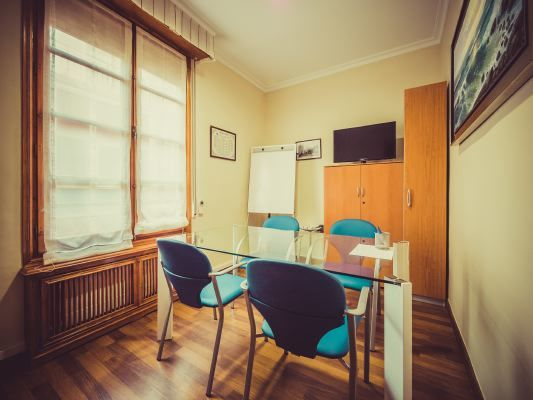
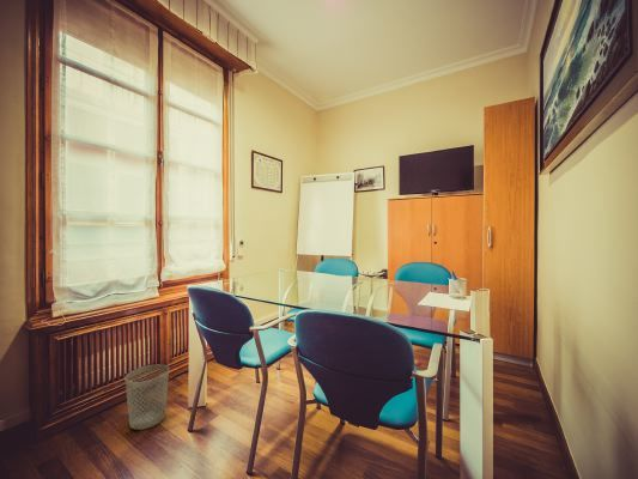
+ wastebasket [123,363,170,431]
